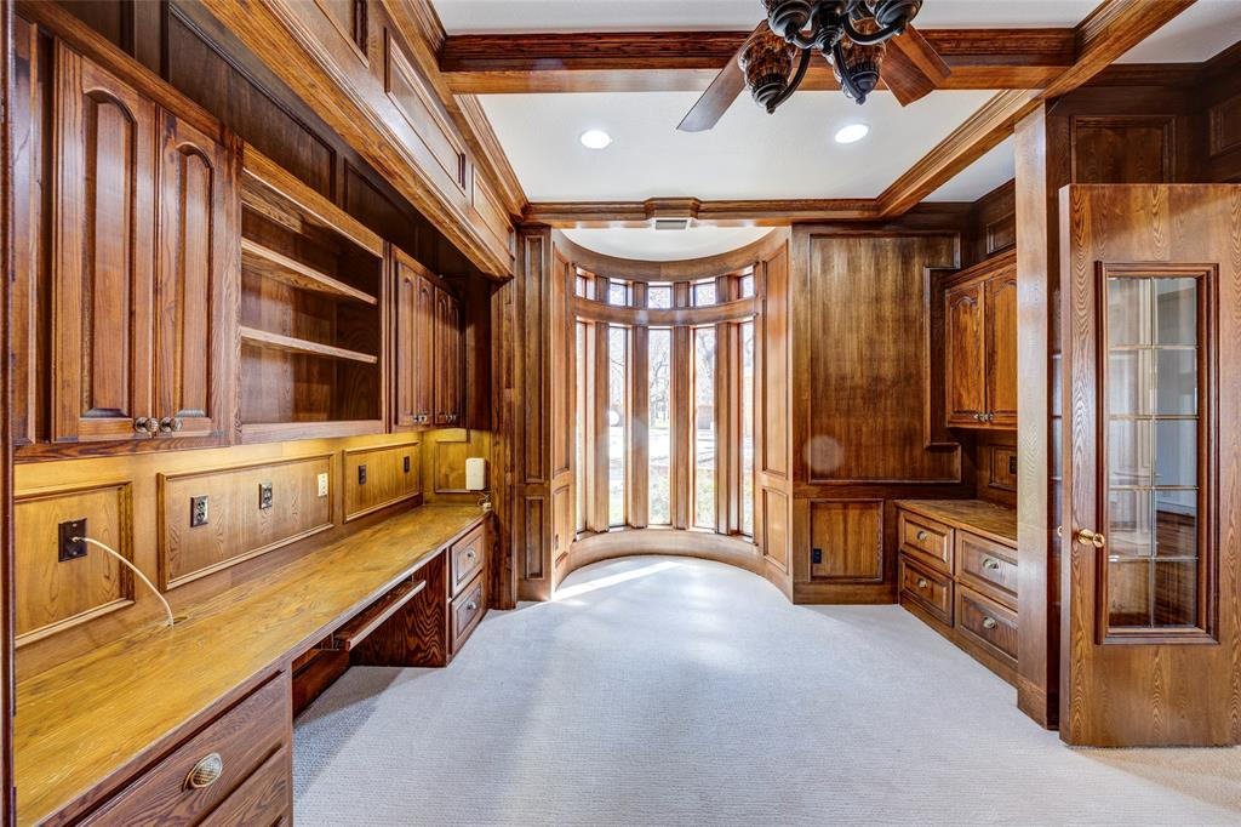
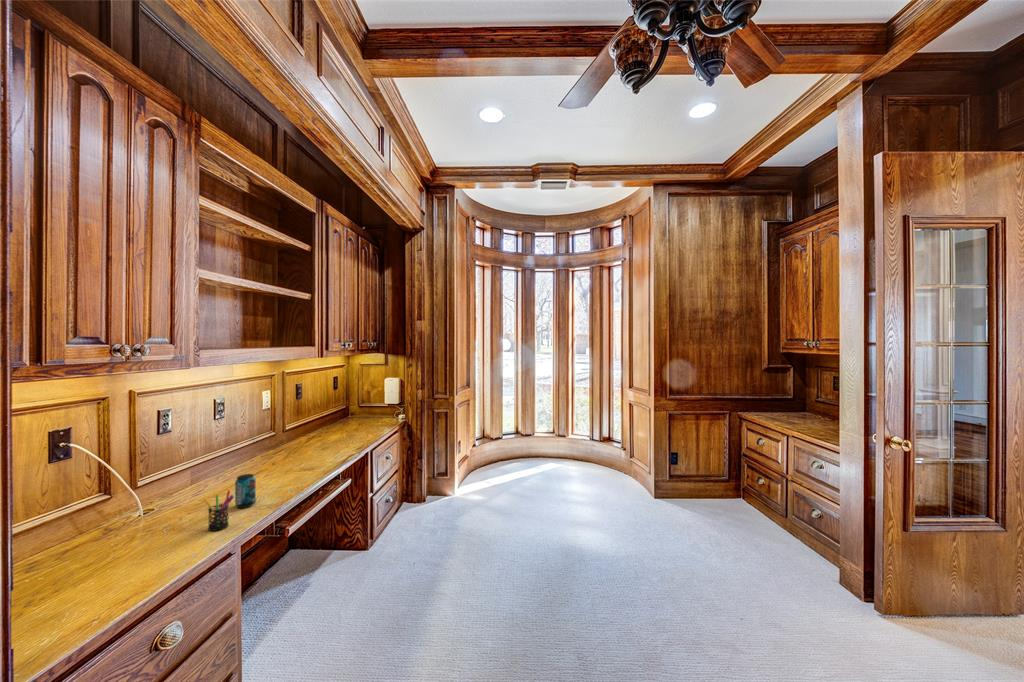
+ pen holder [203,489,235,532]
+ beverage can [234,473,257,509]
